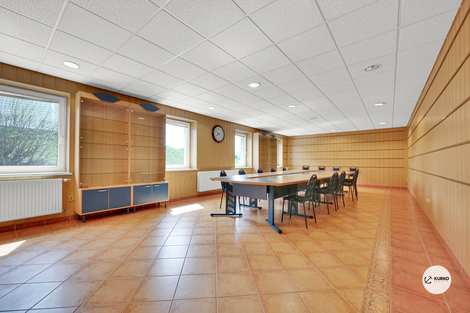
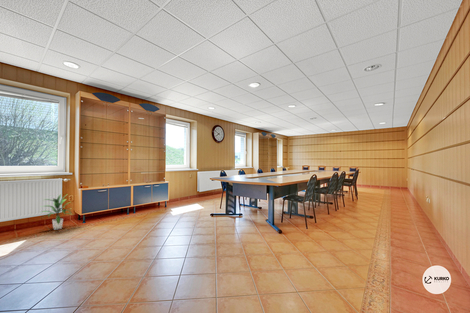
+ indoor plant [40,193,74,231]
